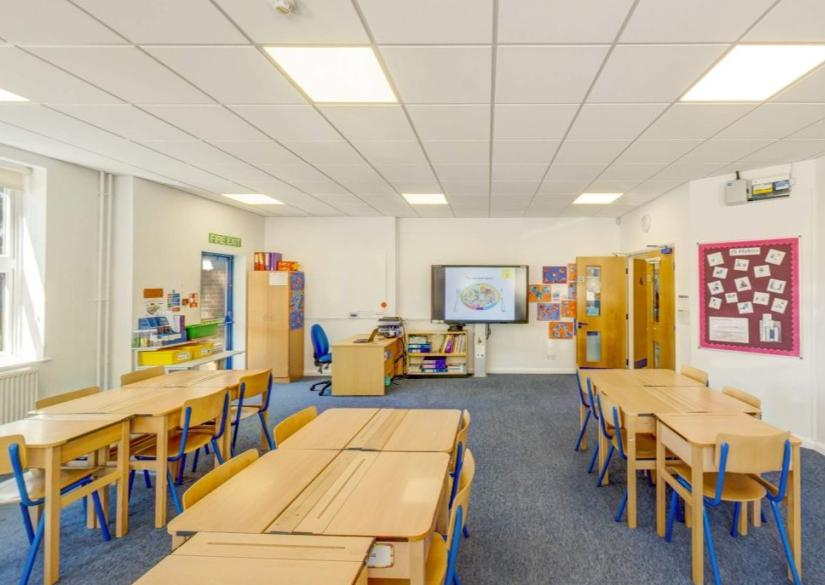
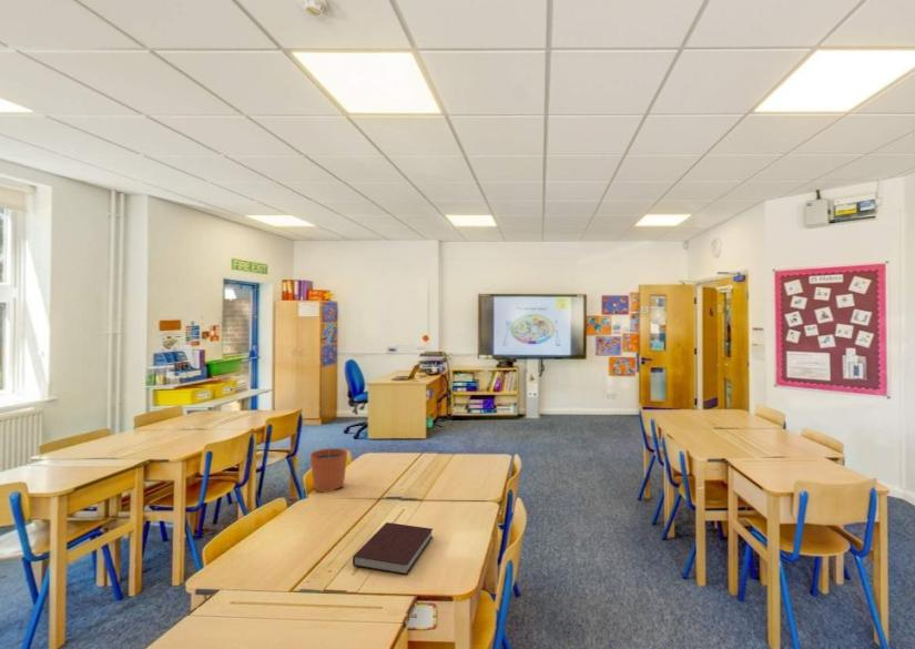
+ plant pot [309,434,348,494]
+ notebook [352,521,434,576]
